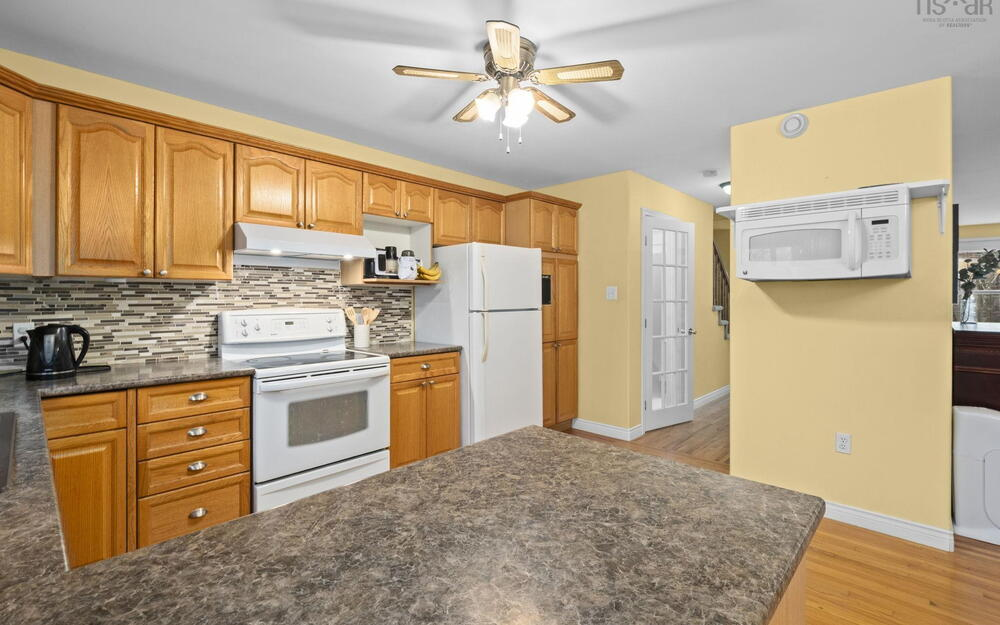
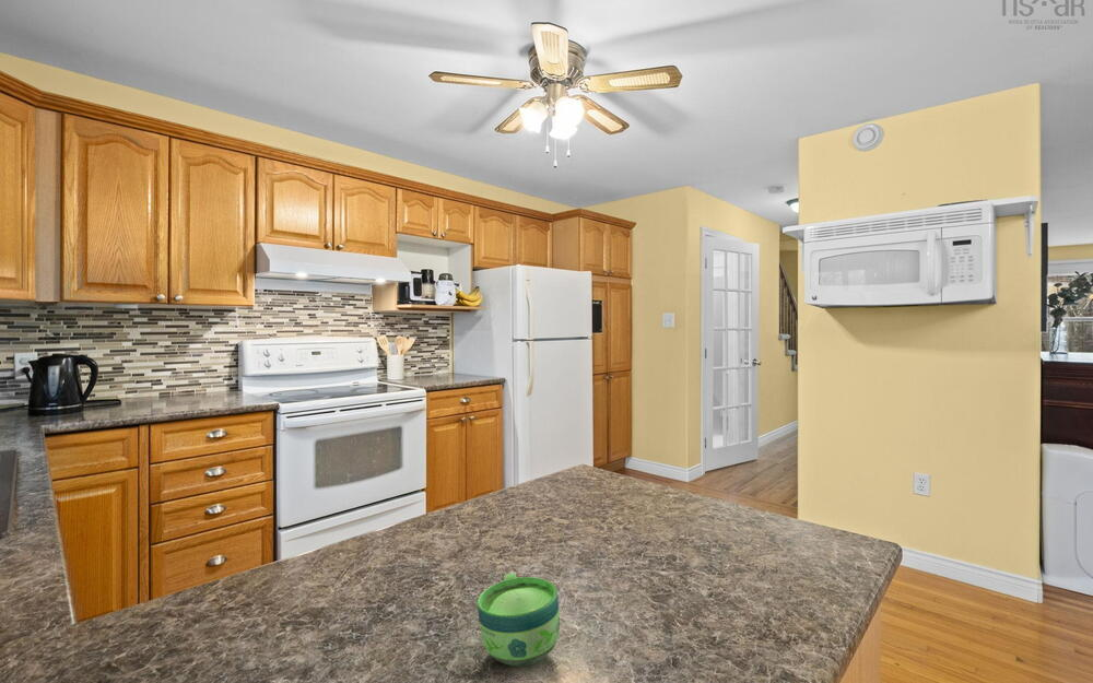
+ cup [477,573,561,668]
